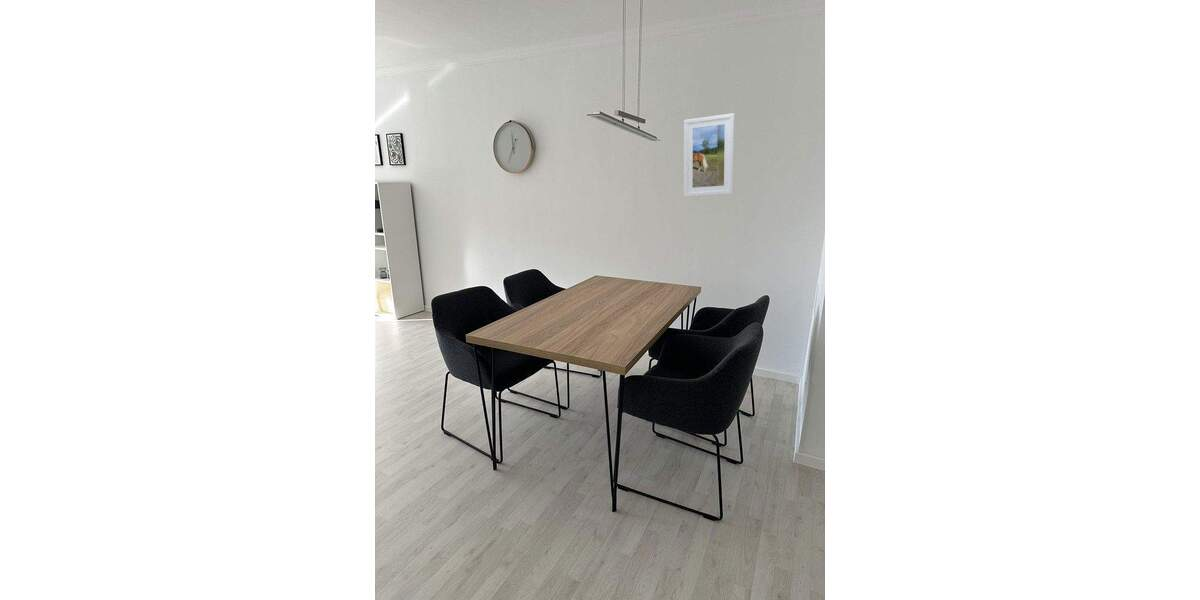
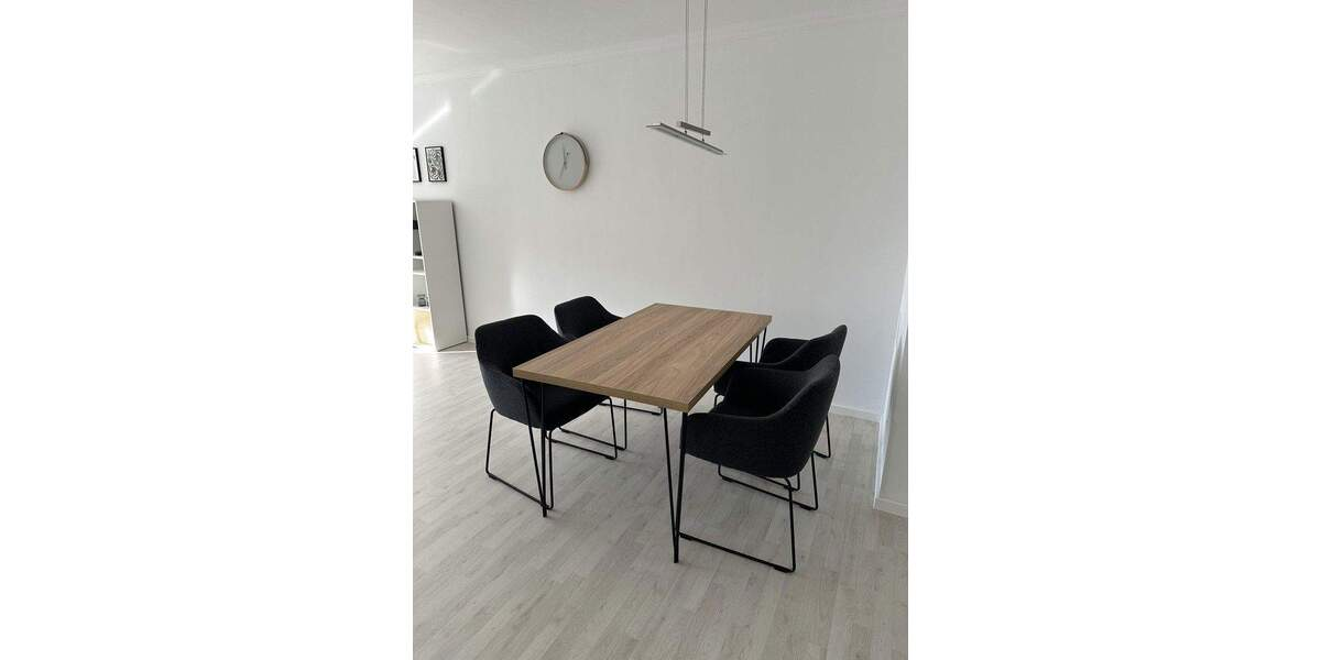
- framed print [683,112,736,198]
